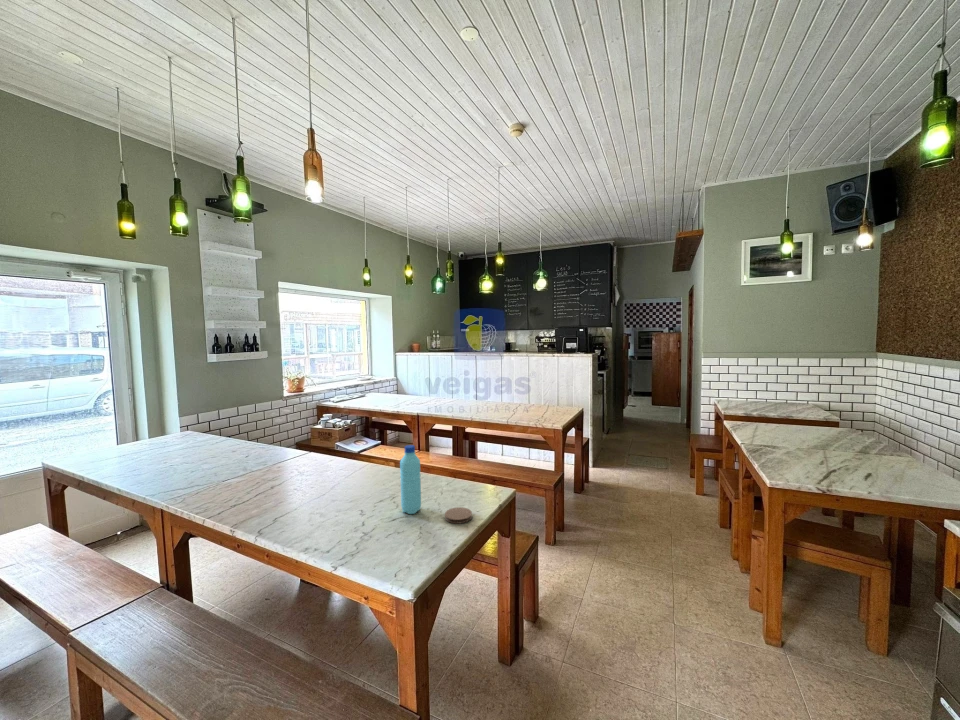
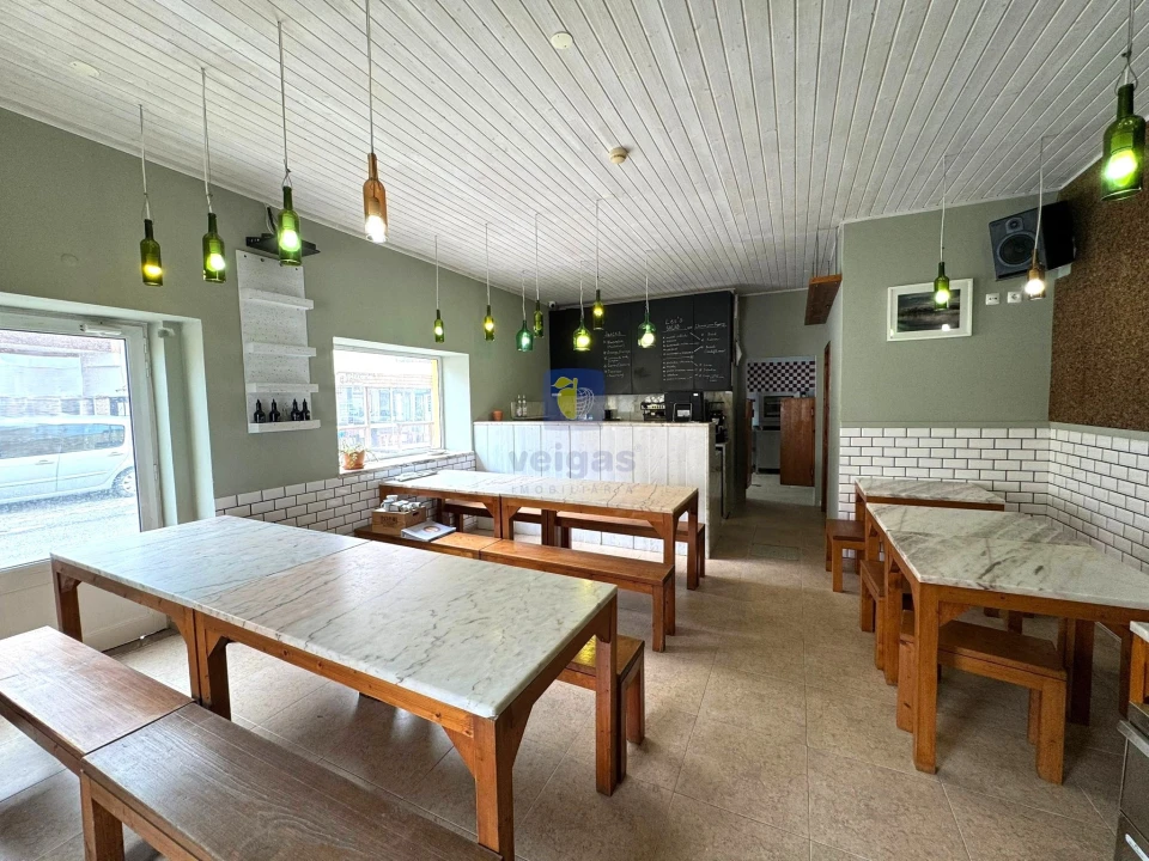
- water bottle [399,444,422,515]
- coaster [444,506,473,524]
